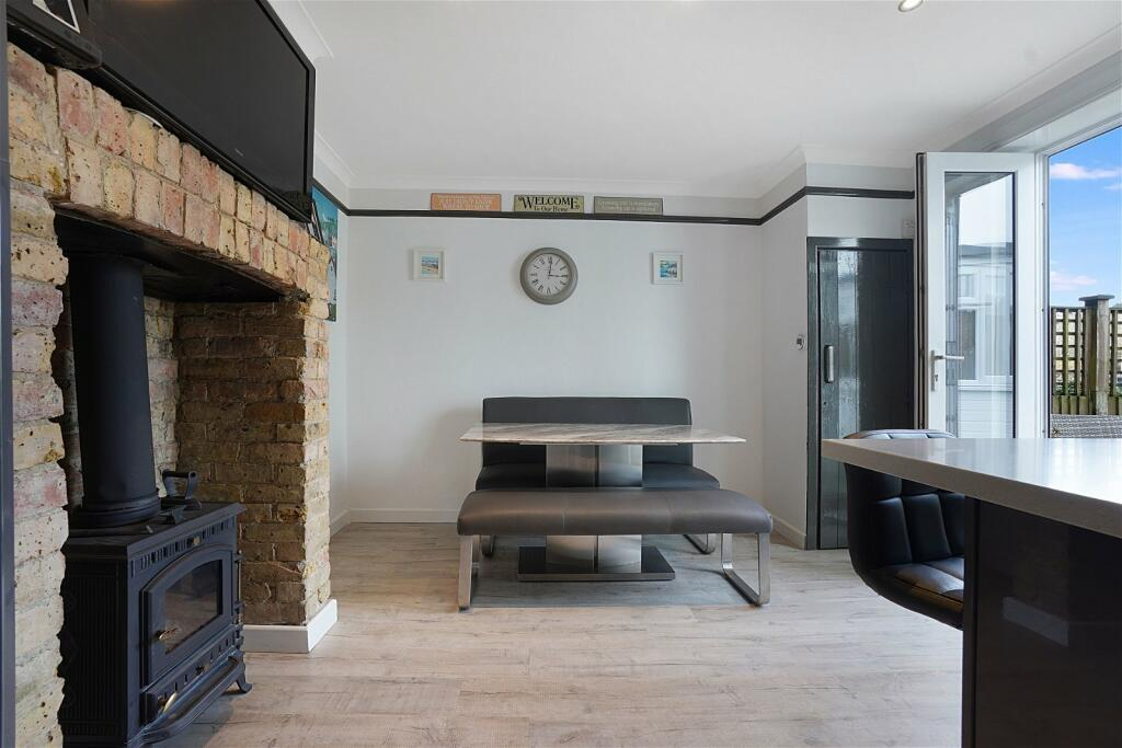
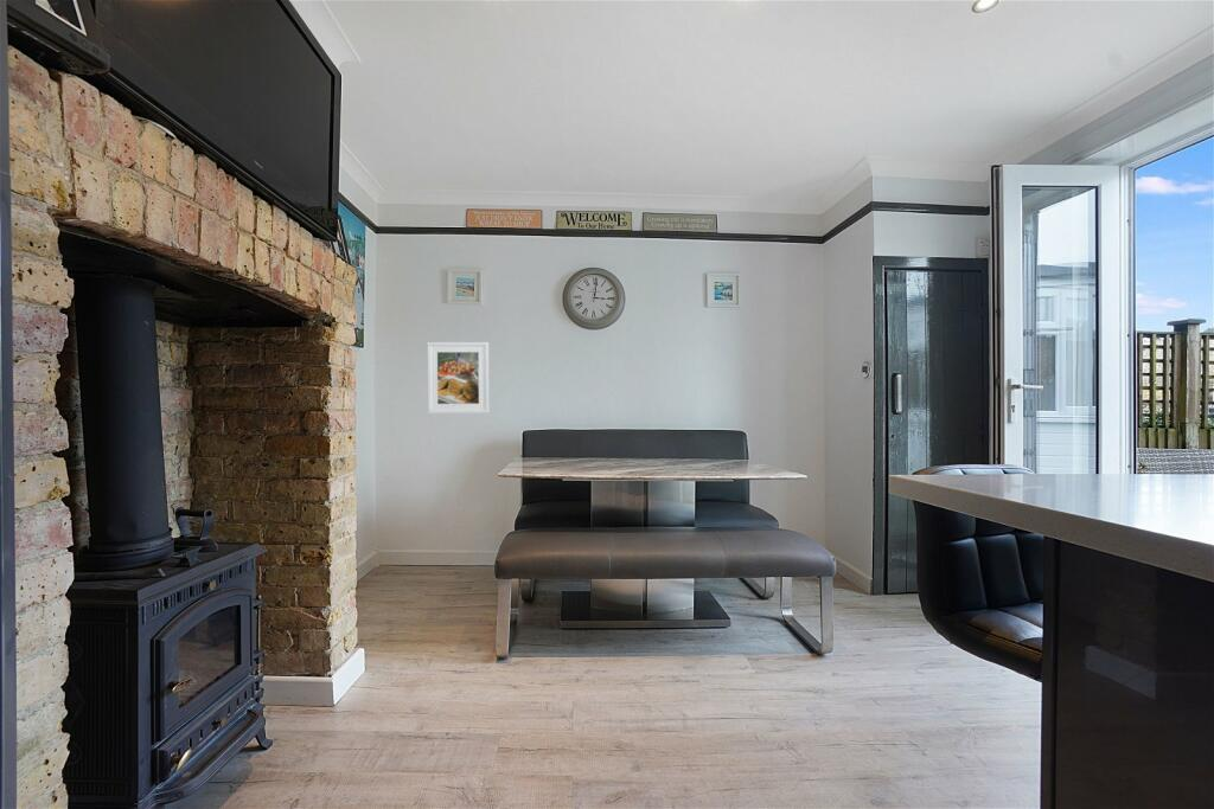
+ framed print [426,341,491,415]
